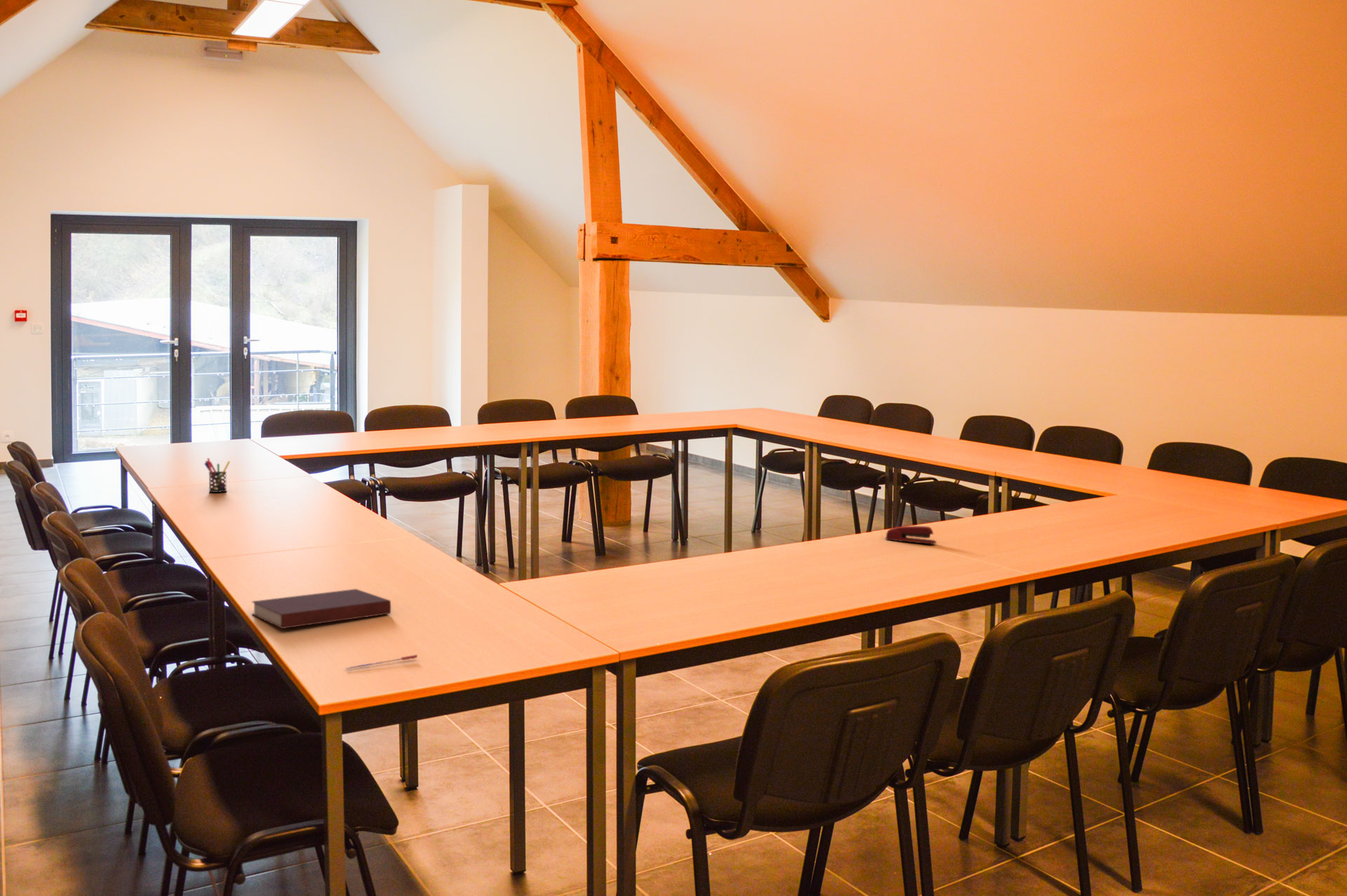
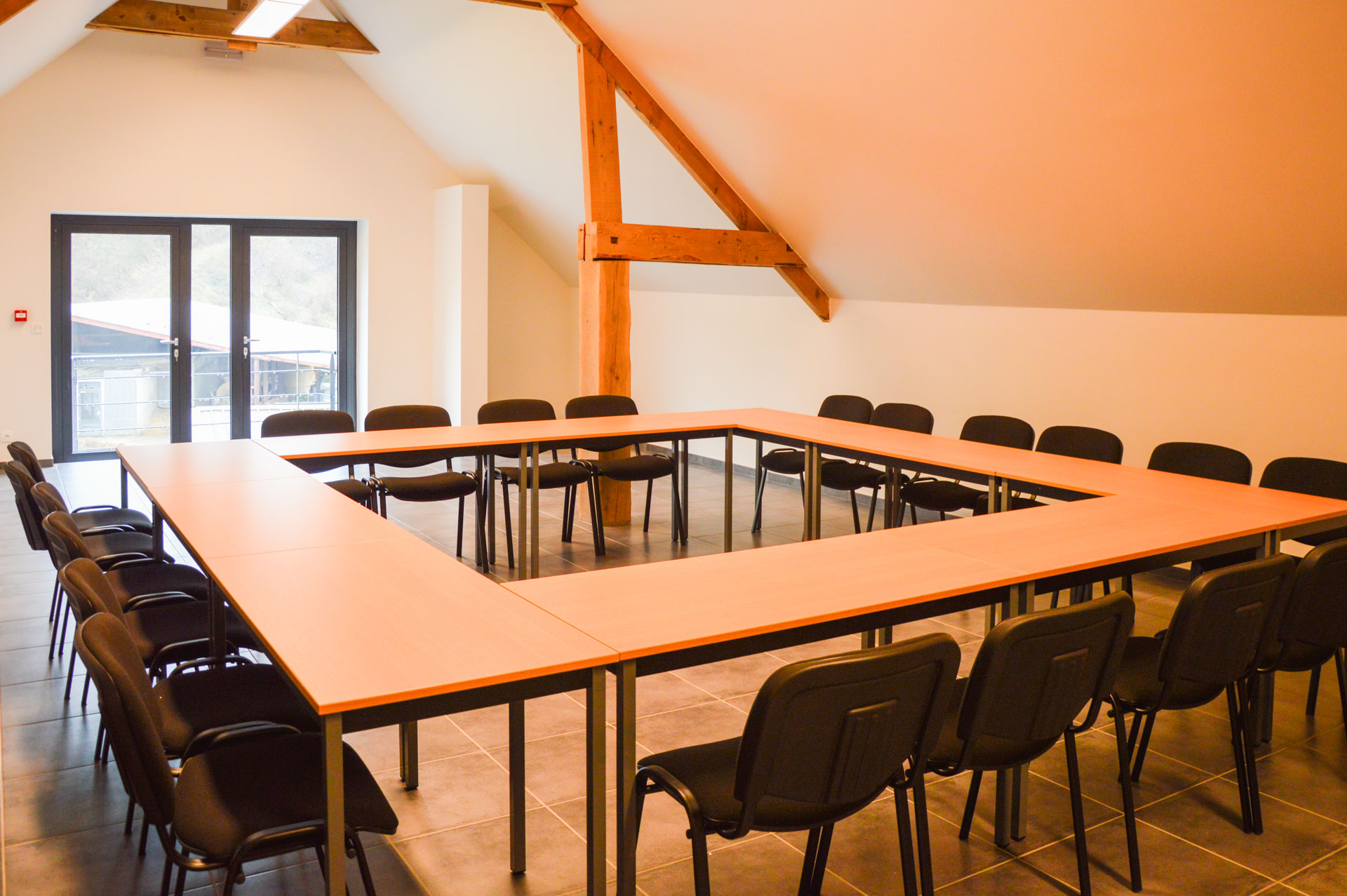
- stapler [885,526,937,545]
- notebook [251,588,391,629]
- pen holder [203,457,231,493]
- pen [345,654,418,670]
